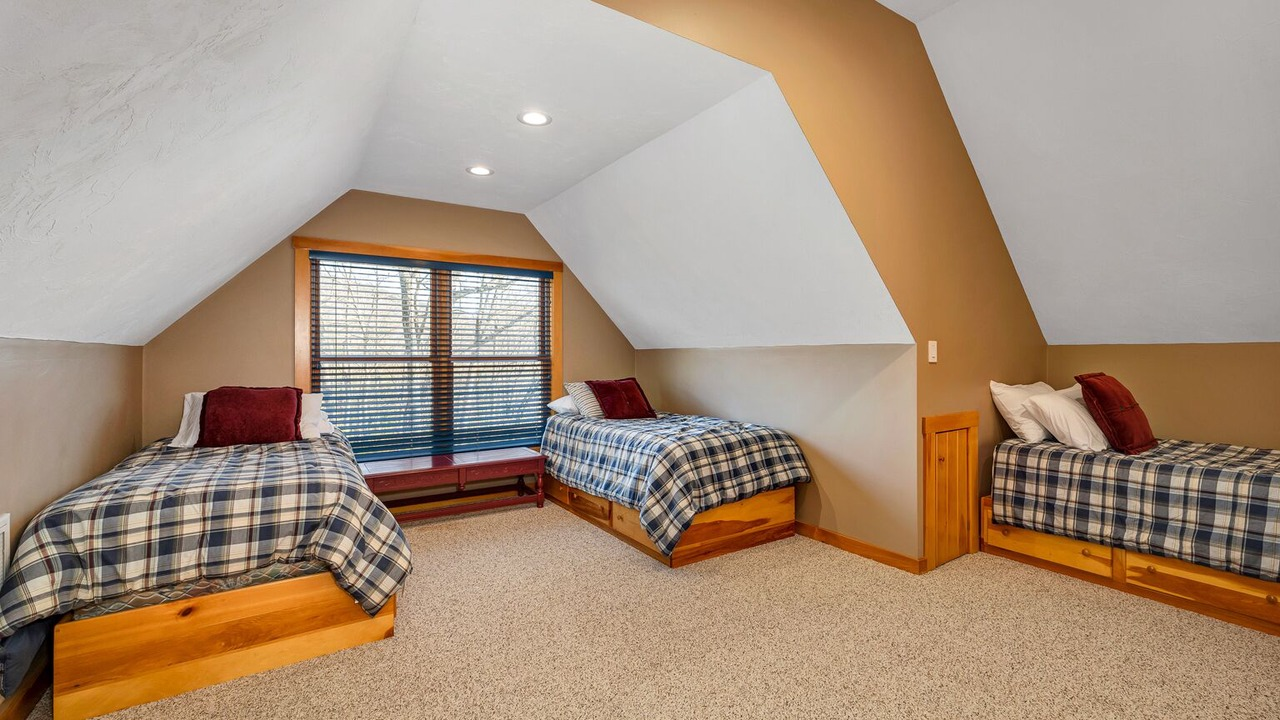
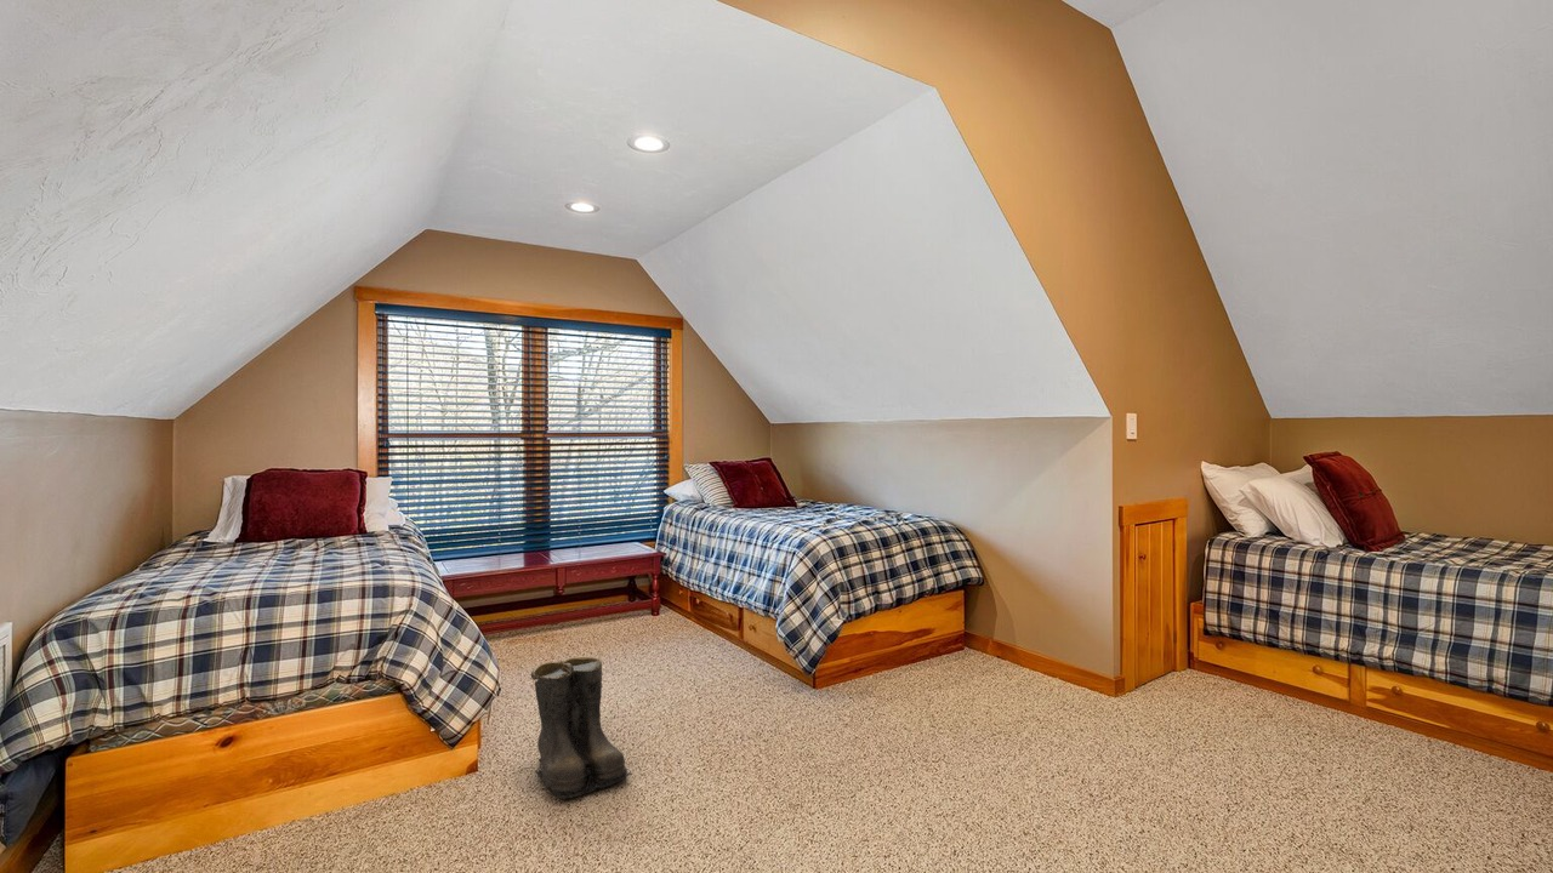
+ boots [530,656,633,800]
